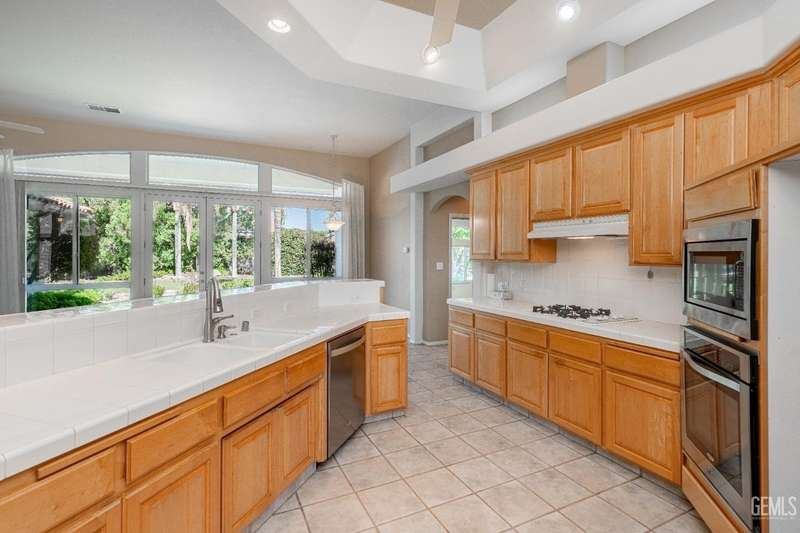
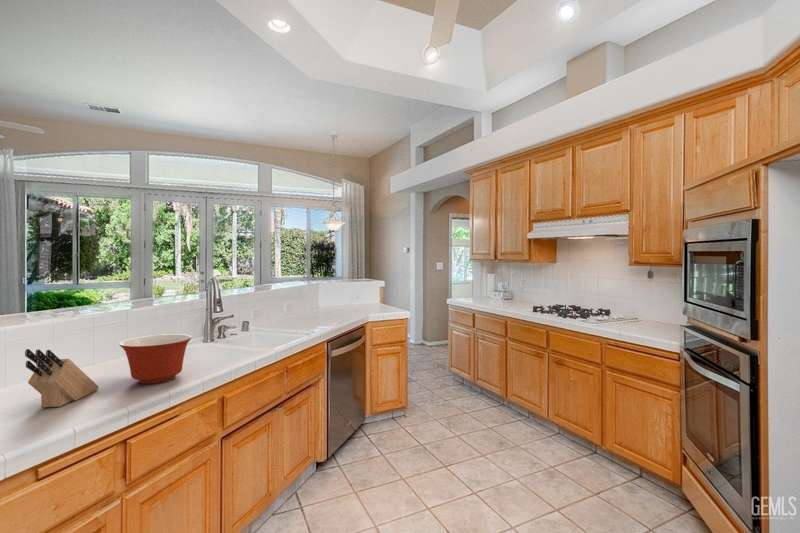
+ knife block [24,348,100,408]
+ mixing bowl [118,333,193,385]
